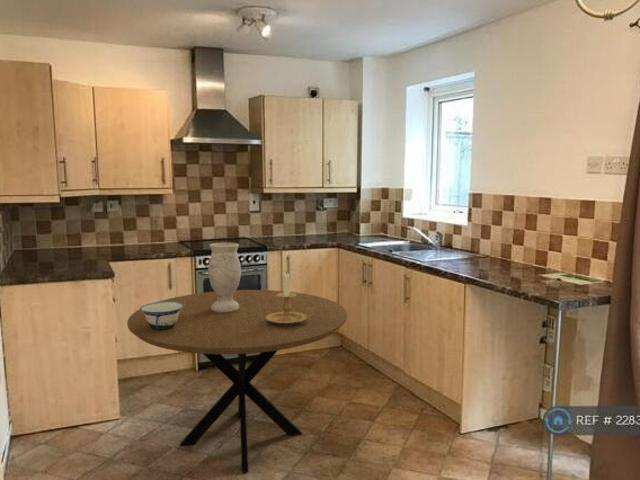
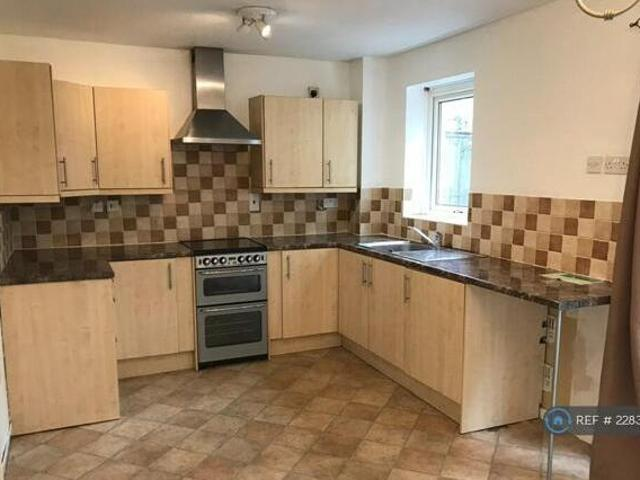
- candle holder [266,271,315,325]
- vase [207,241,242,313]
- dining table [126,289,348,474]
- bowl [139,301,183,331]
